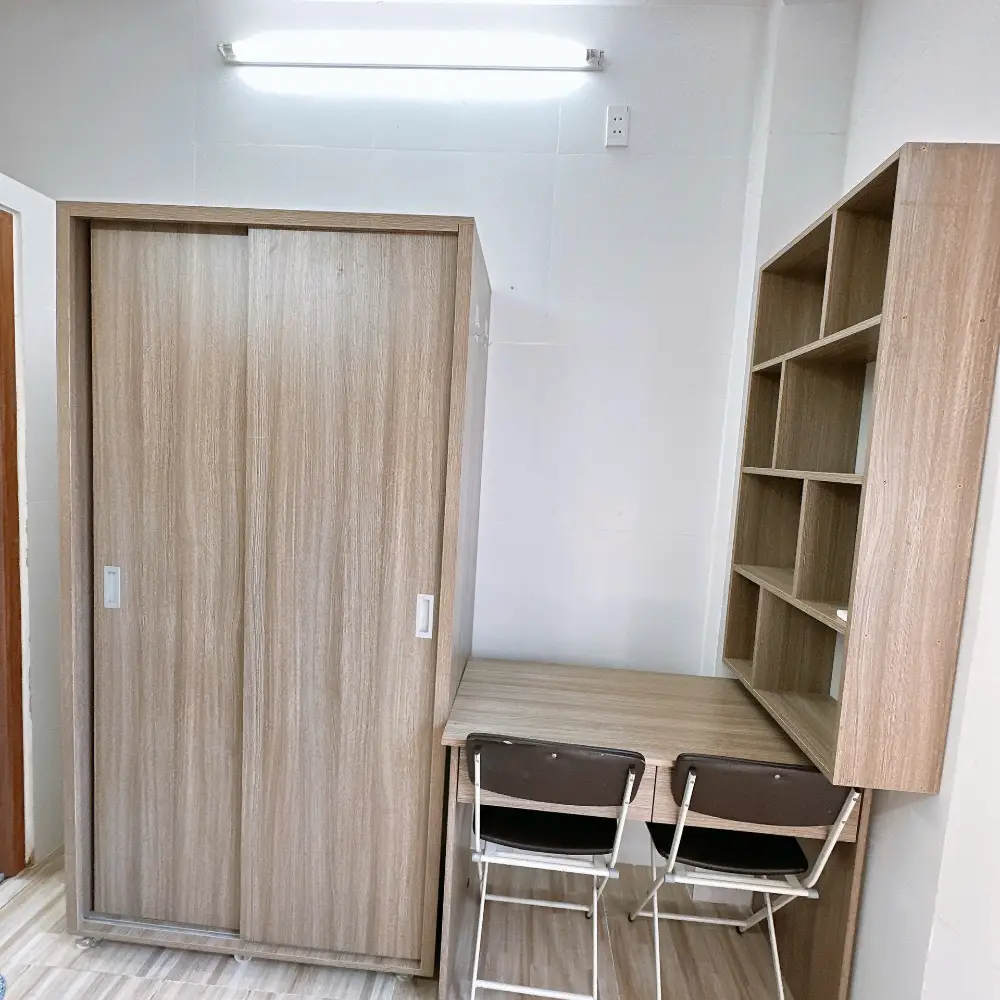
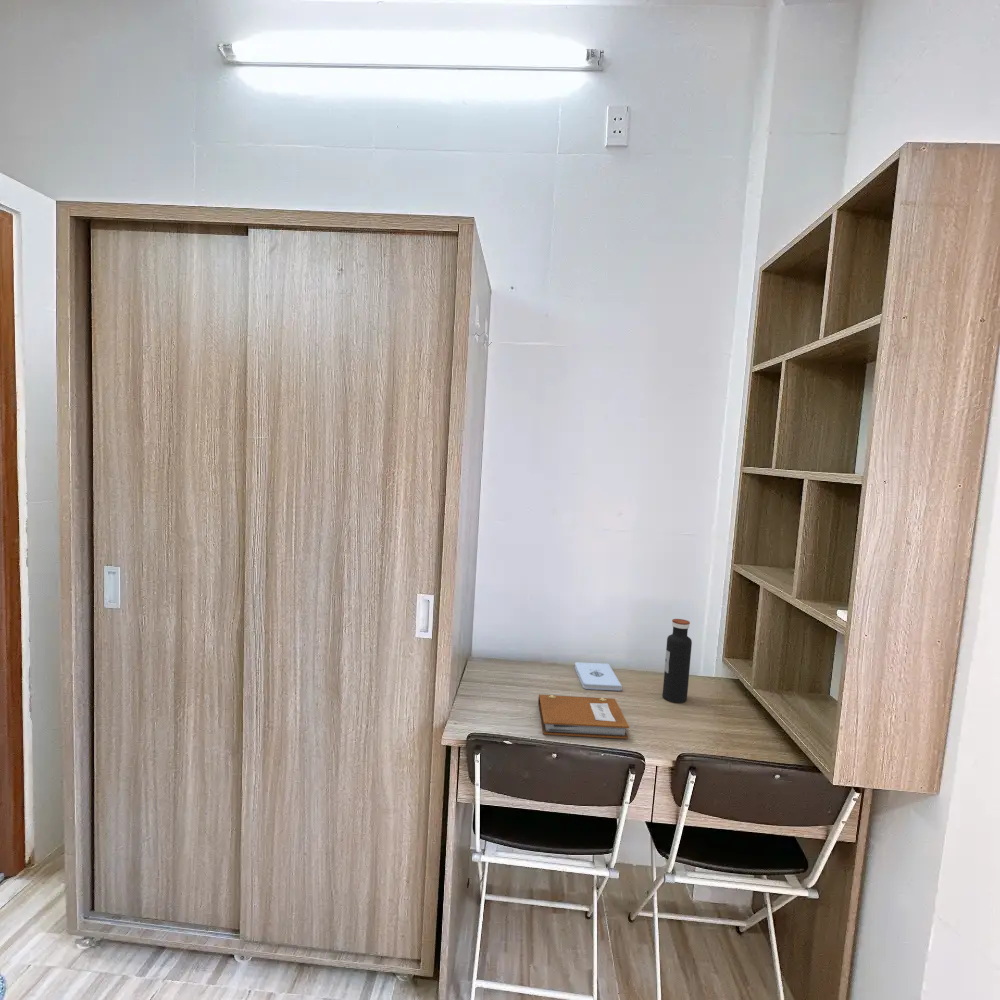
+ water bottle [661,618,693,704]
+ notebook [537,694,630,740]
+ notepad [574,661,623,692]
